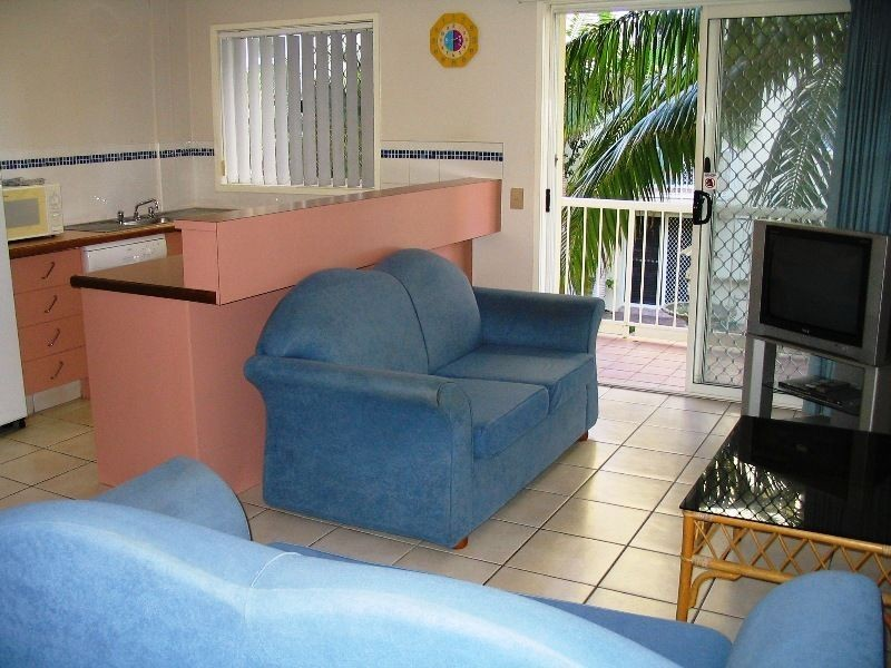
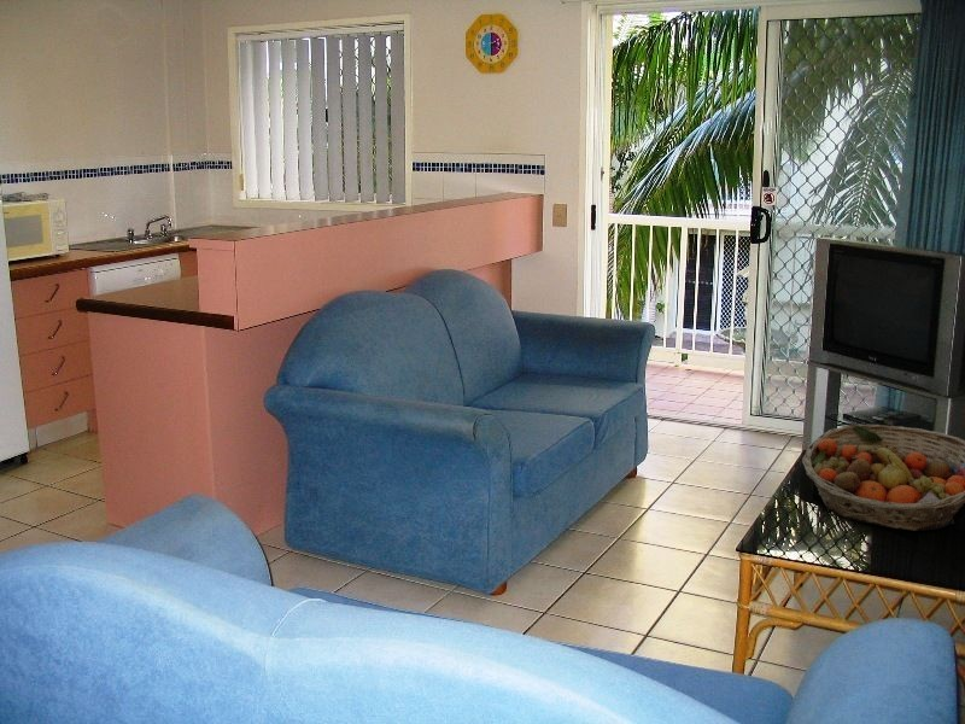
+ fruit basket [801,424,965,532]
